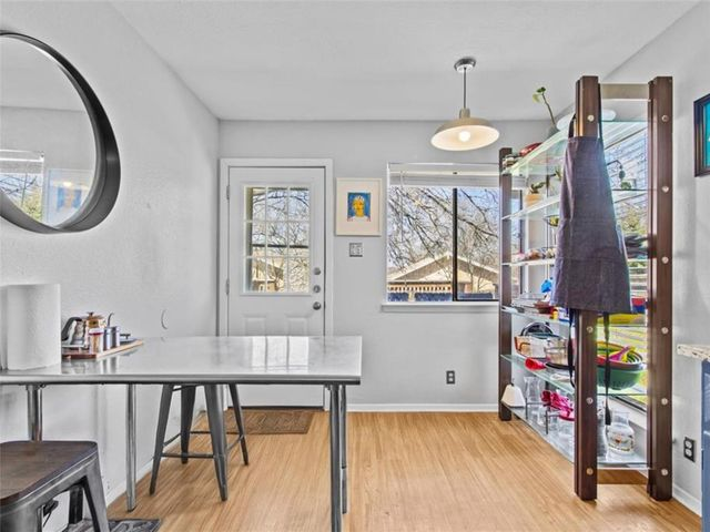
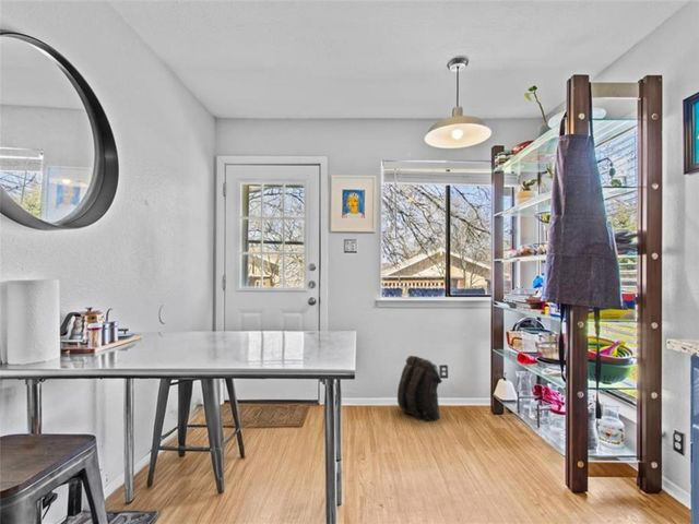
+ backpack [396,355,443,422]
